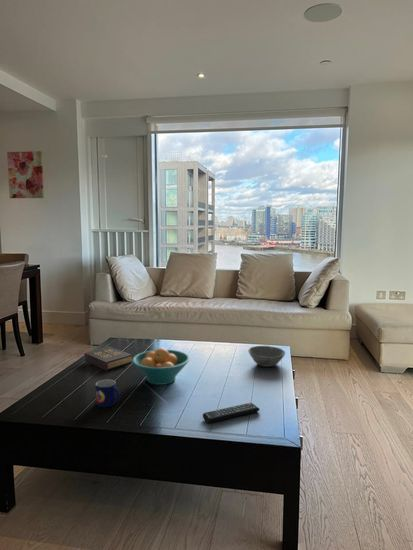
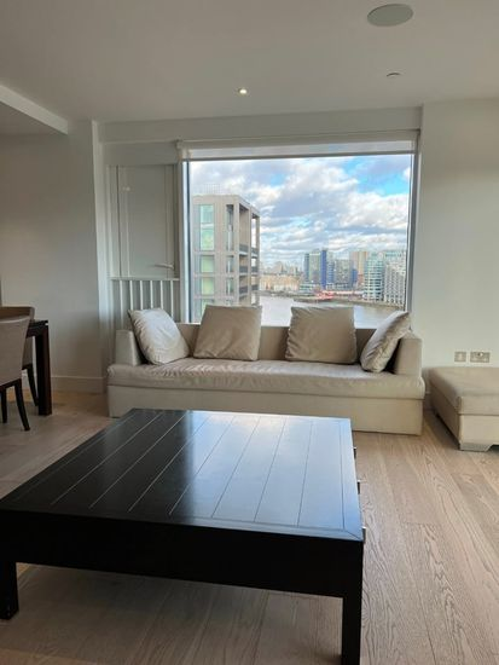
- remote control [202,402,260,424]
- fruit bowl [132,347,191,386]
- mug [95,378,121,408]
- hardback book [84,346,133,372]
- bowl [247,345,286,368]
- wall art [6,150,45,199]
